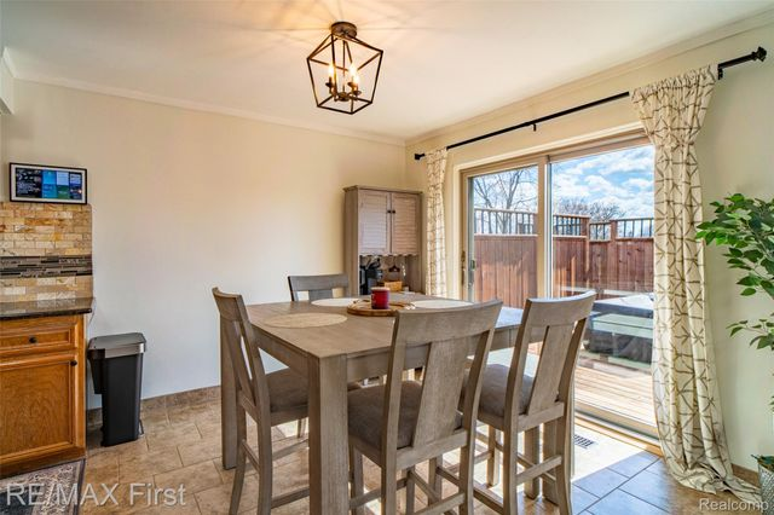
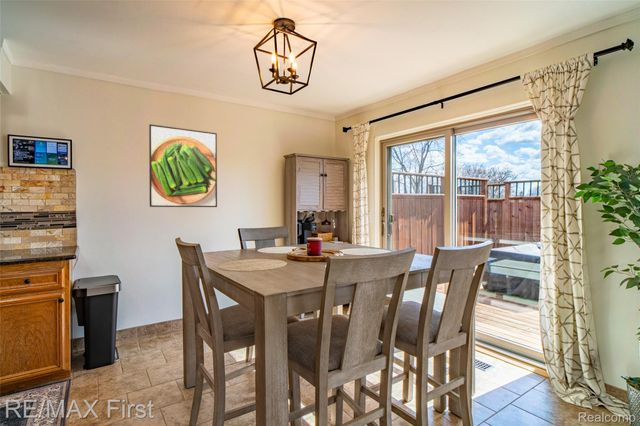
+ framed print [148,123,218,208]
